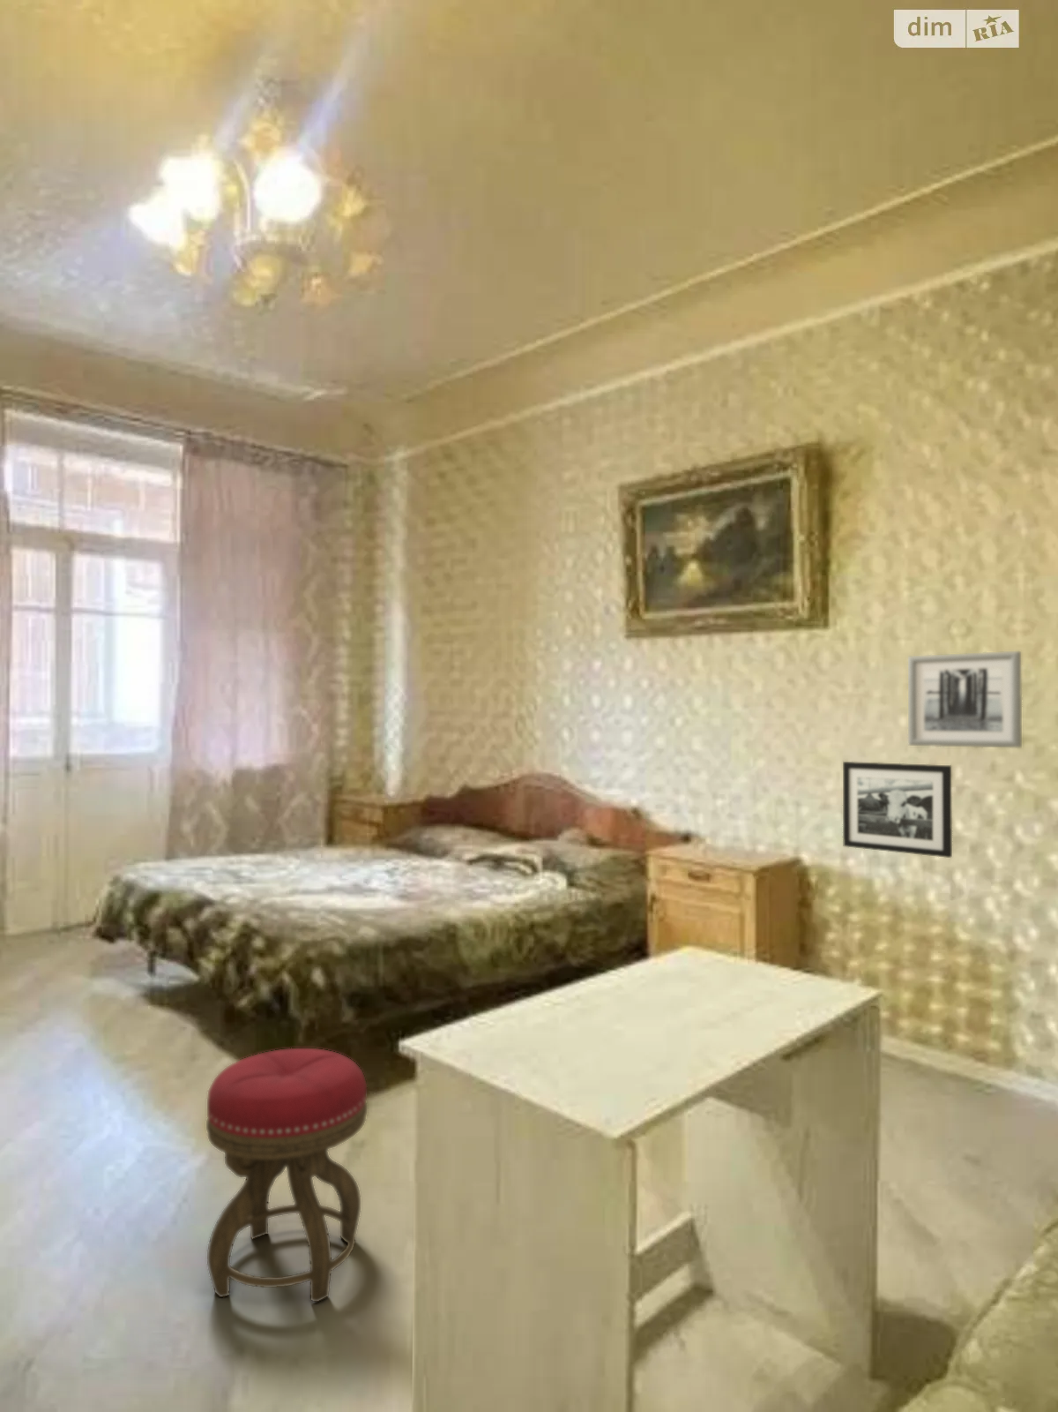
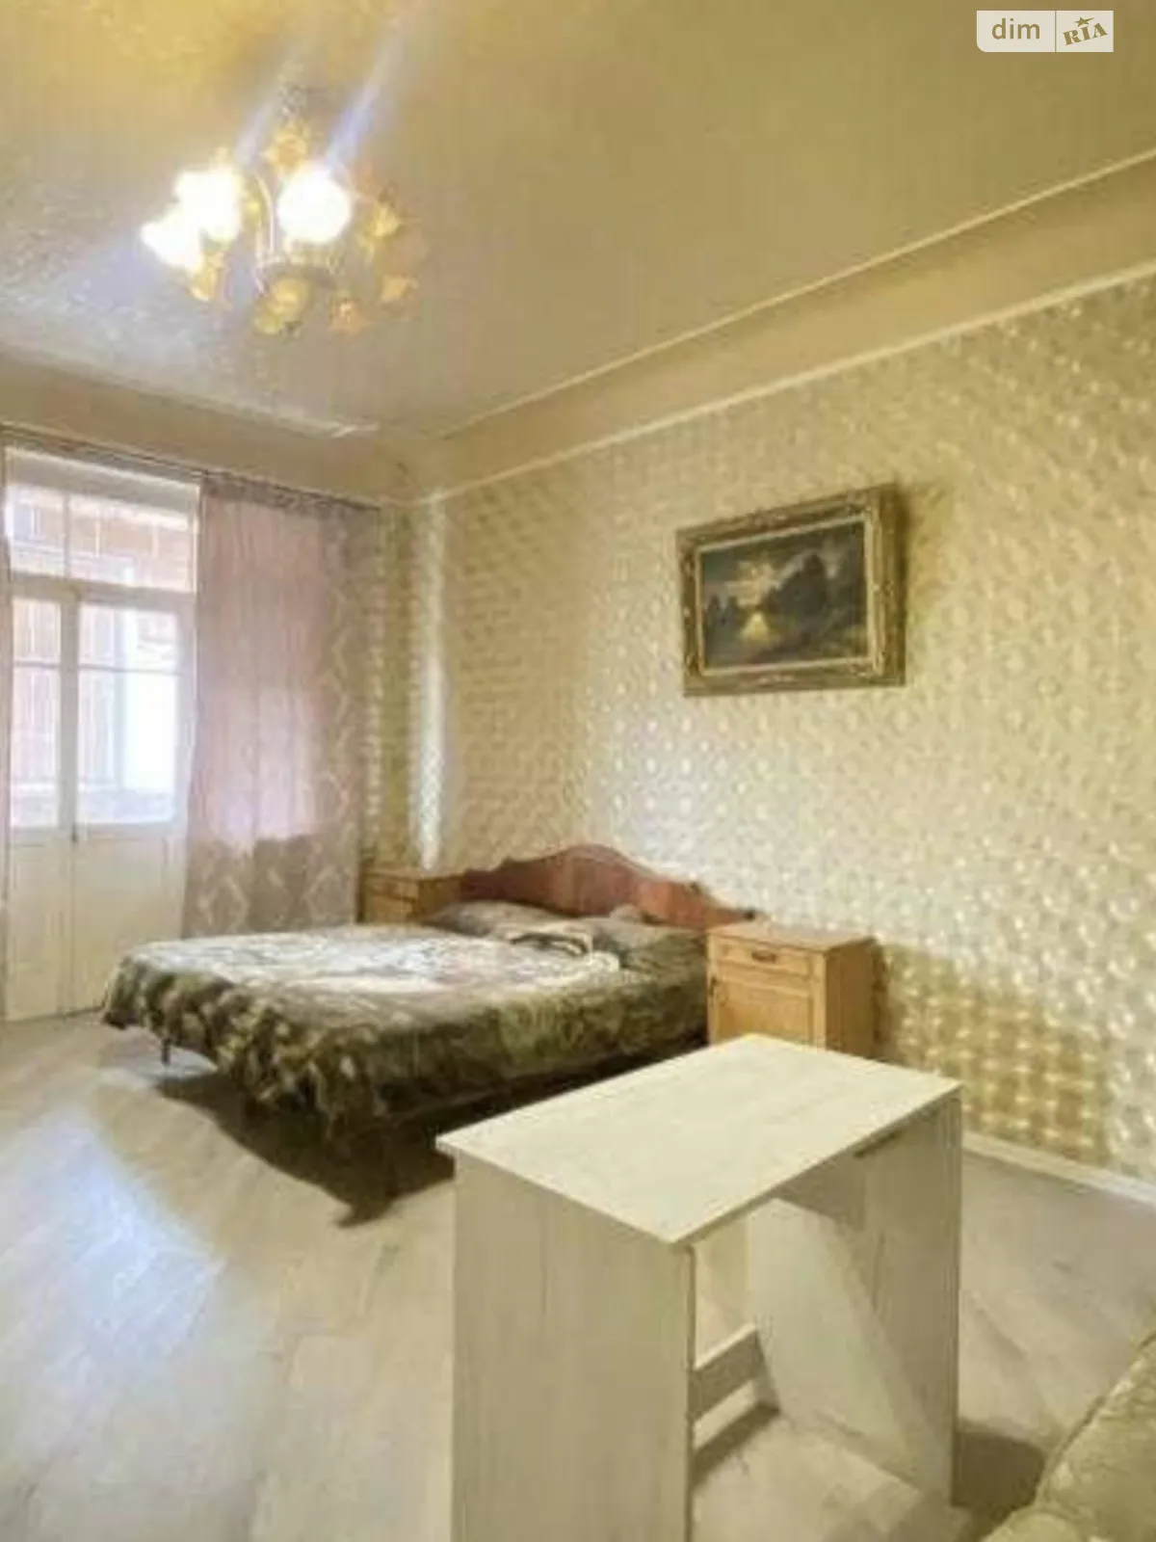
- wall art [907,650,1022,748]
- picture frame [842,760,954,858]
- stool [206,1047,368,1303]
